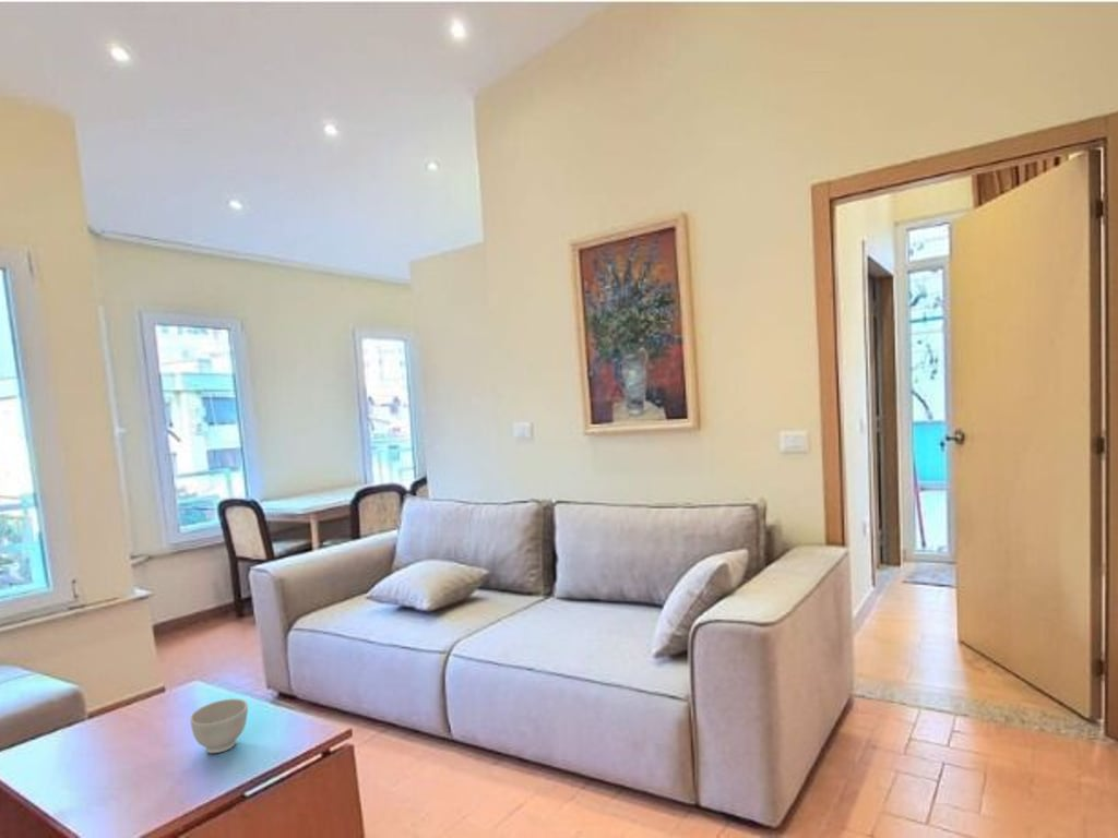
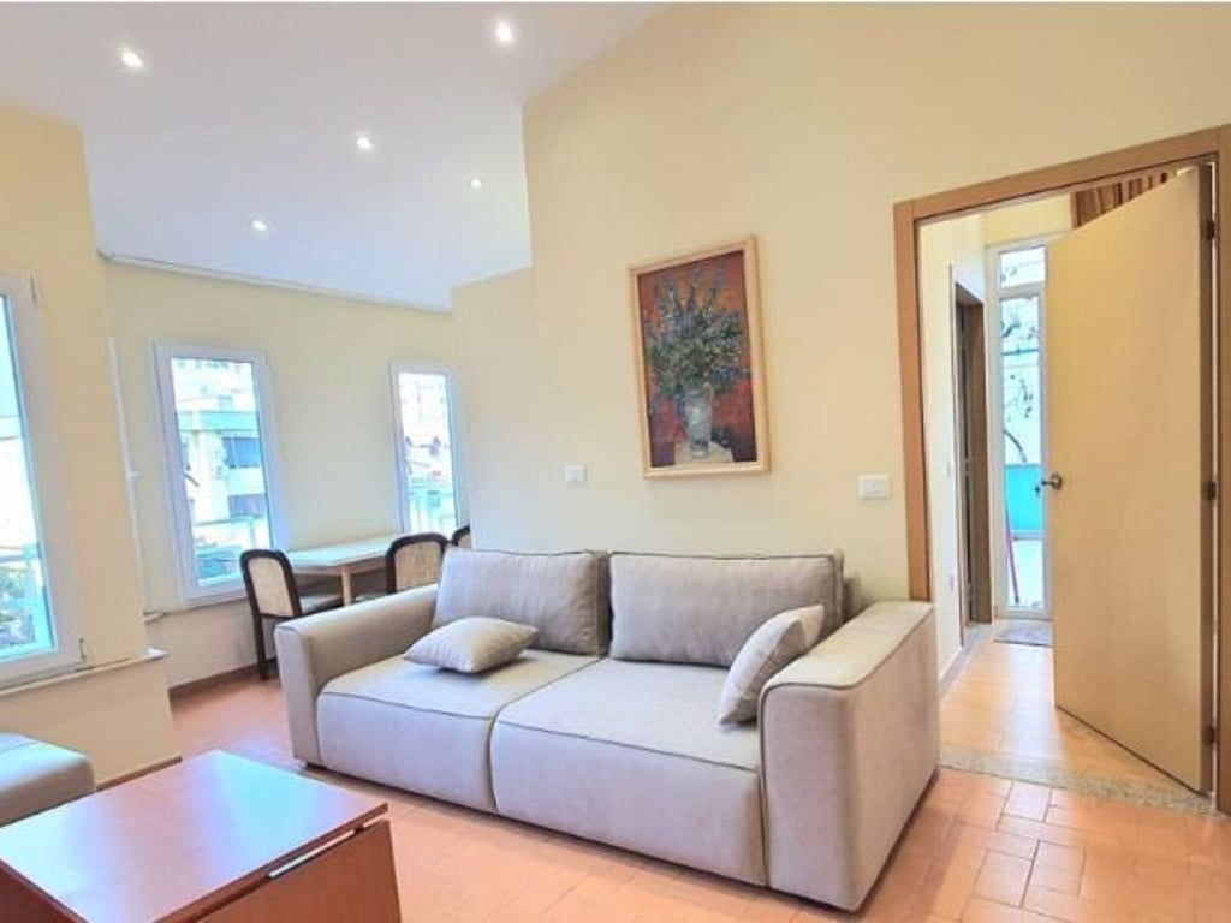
- bowl [189,697,249,754]
